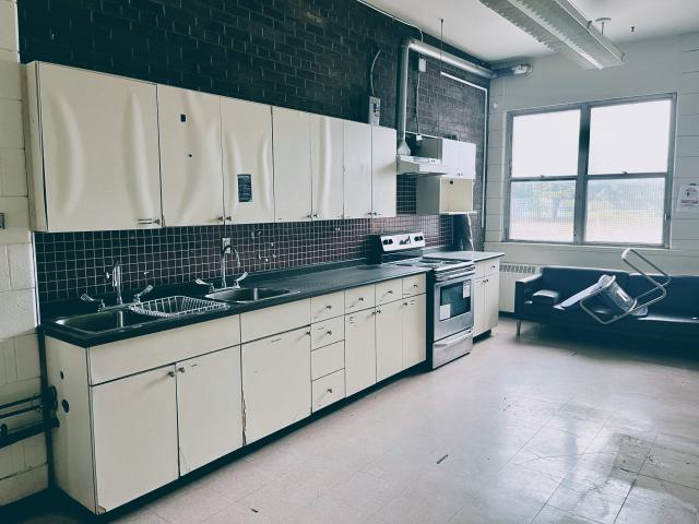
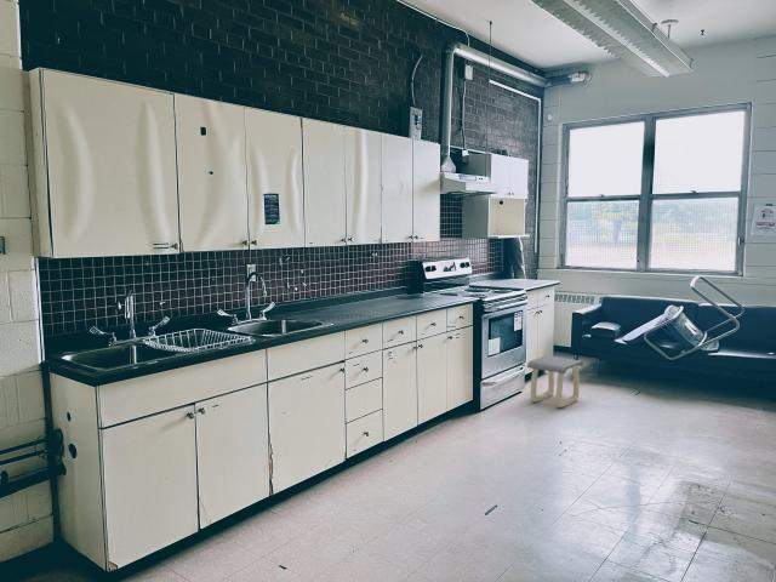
+ stool [526,355,584,409]
